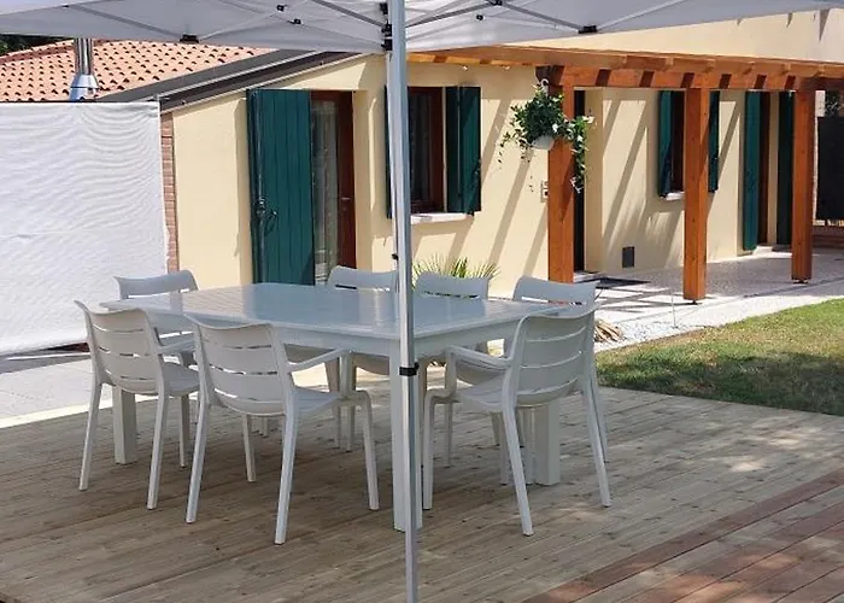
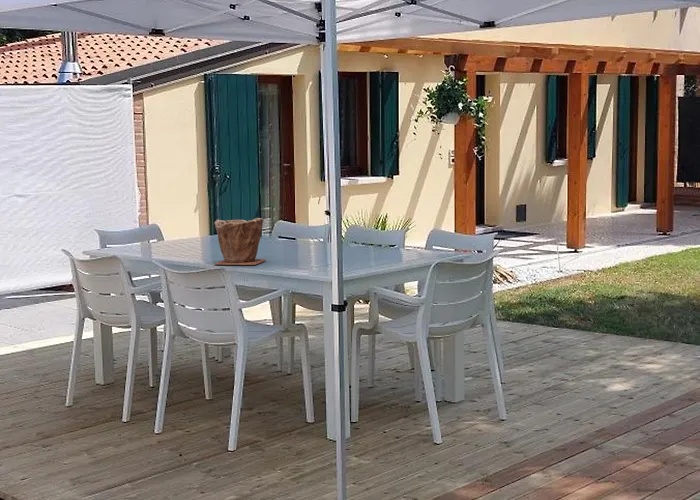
+ plant pot [213,217,267,266]
